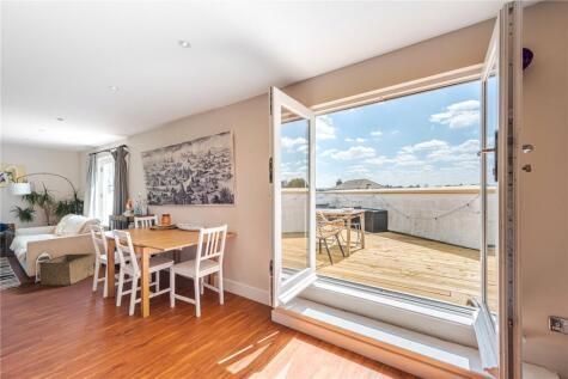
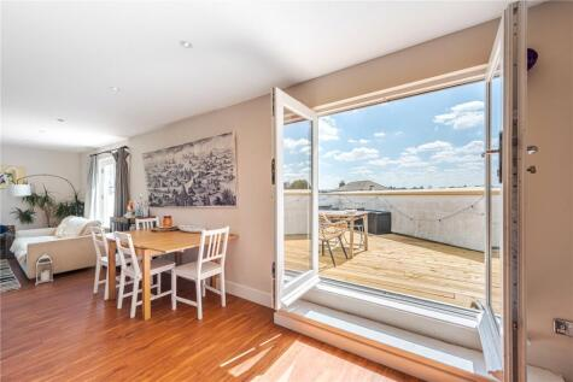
- storage bin [38,252,96,287]
